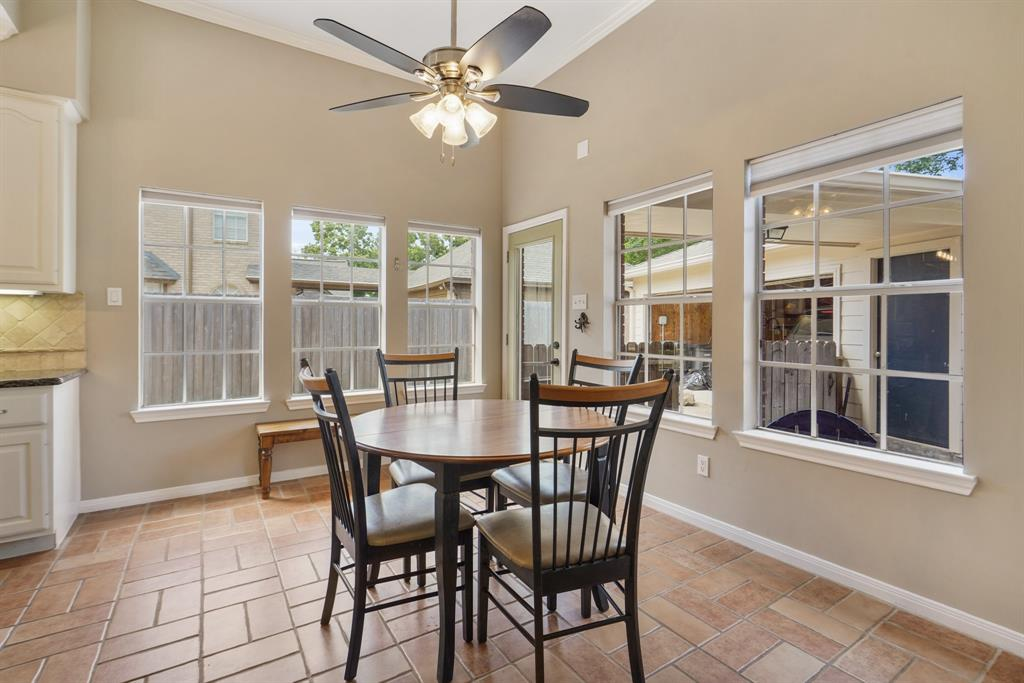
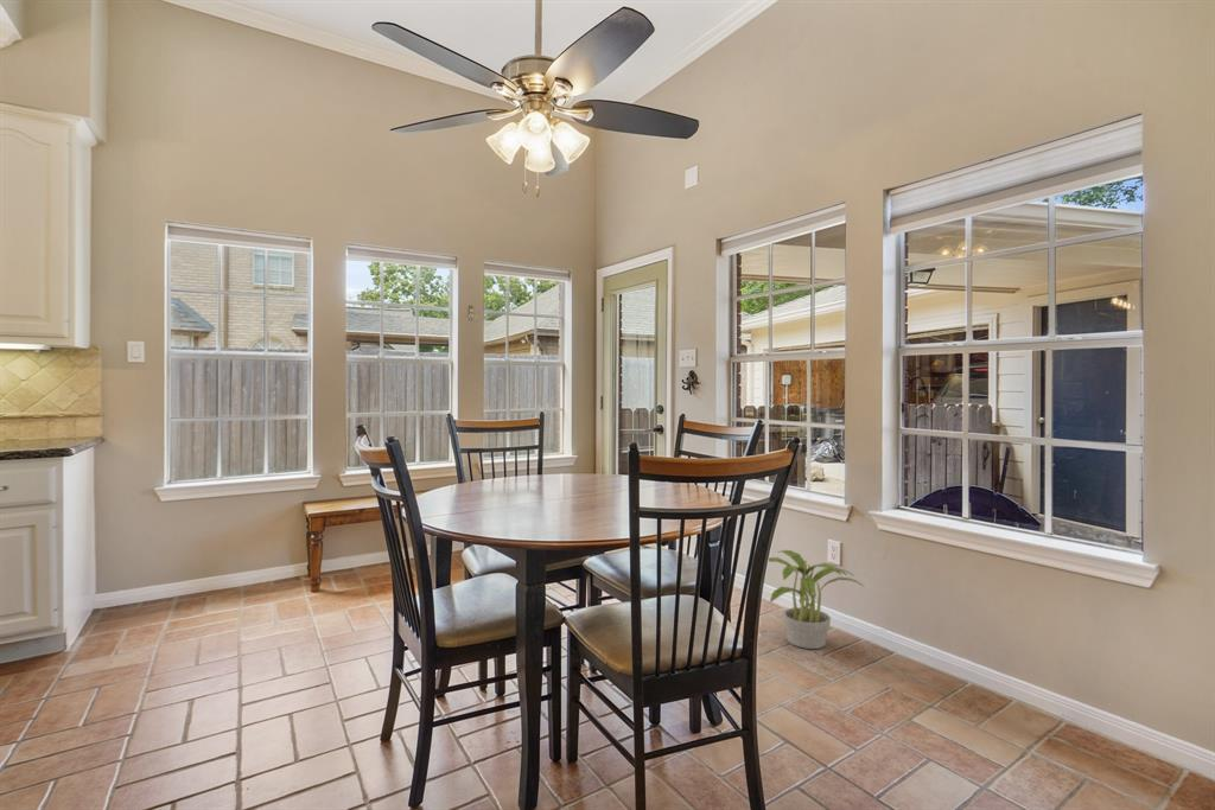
+ potted plant [768,549,865,650]
